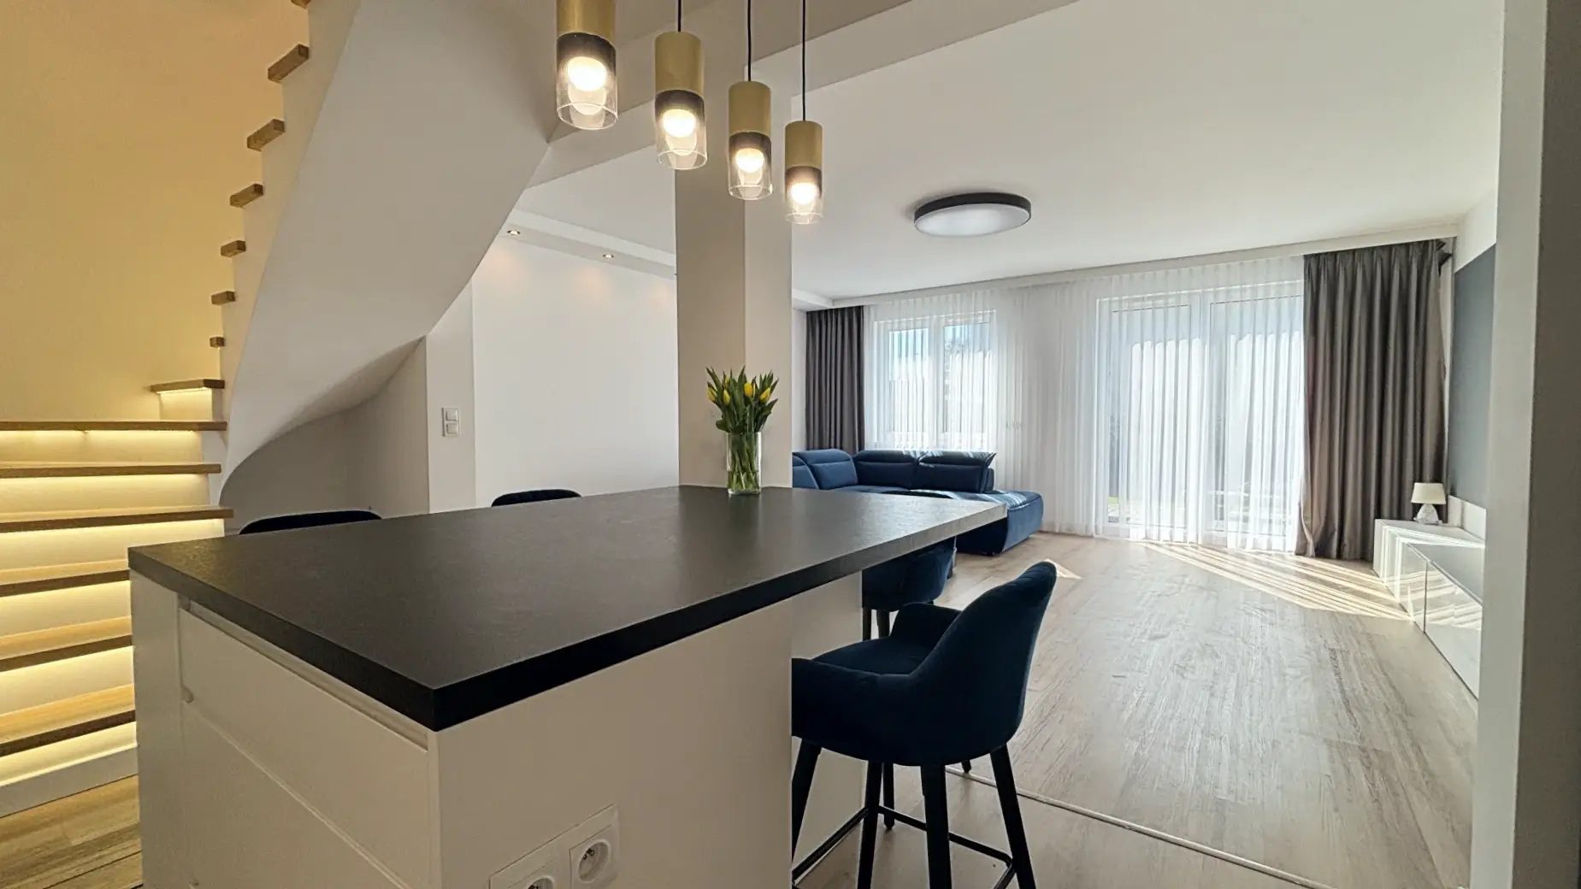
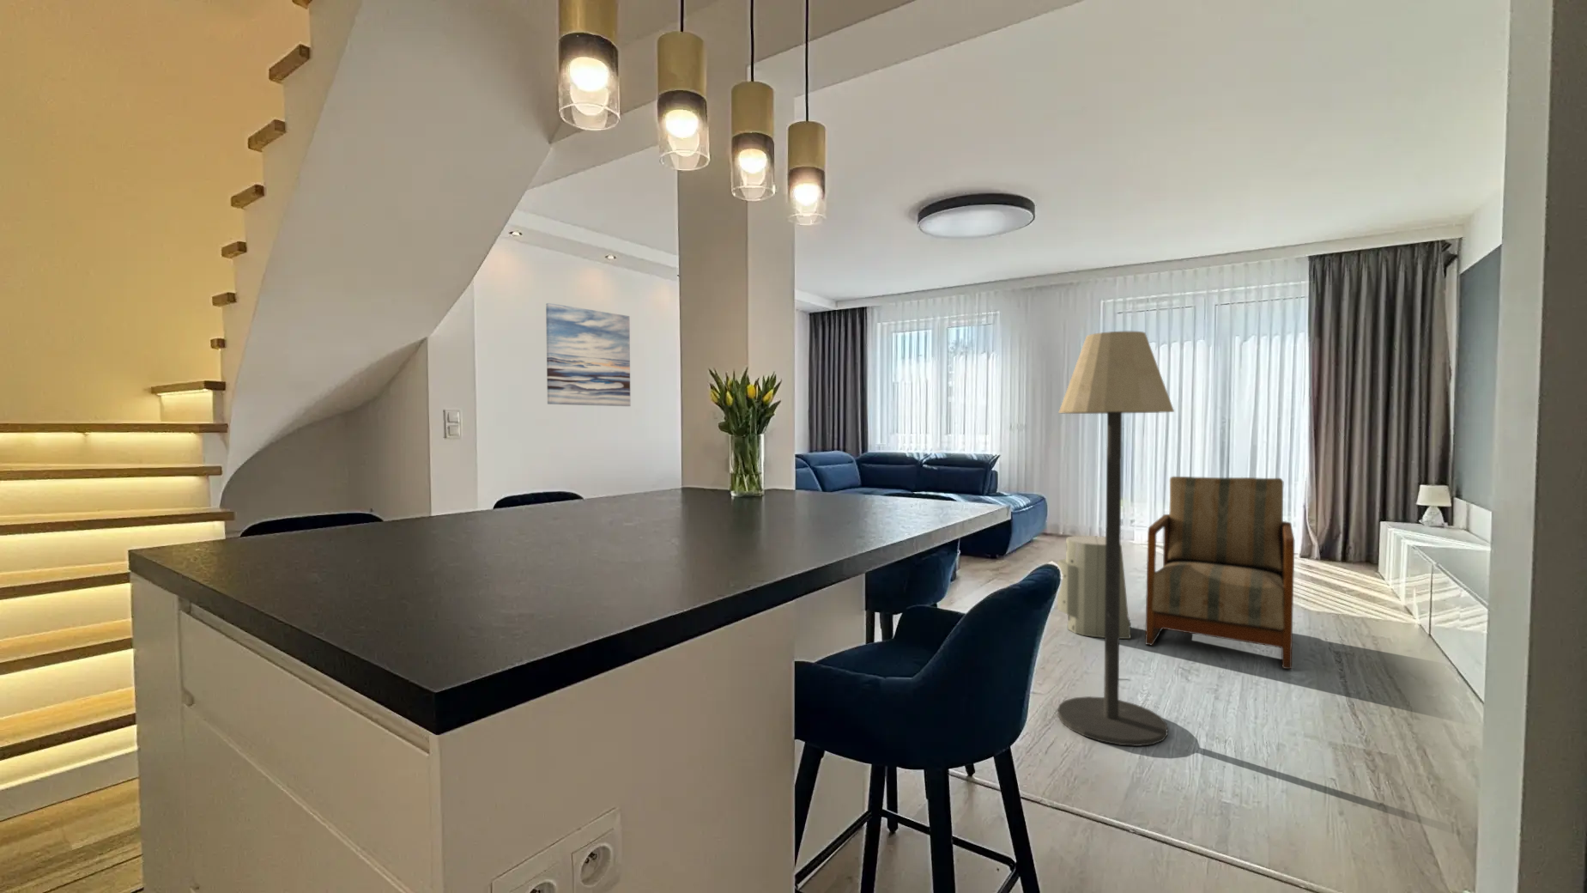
+ fan [1056,535,1132,640]
+ armchair [1144,475,1295,669]
+ wall art [545,302,631,407]
+ floor lamp [1057,330,1175,747]
